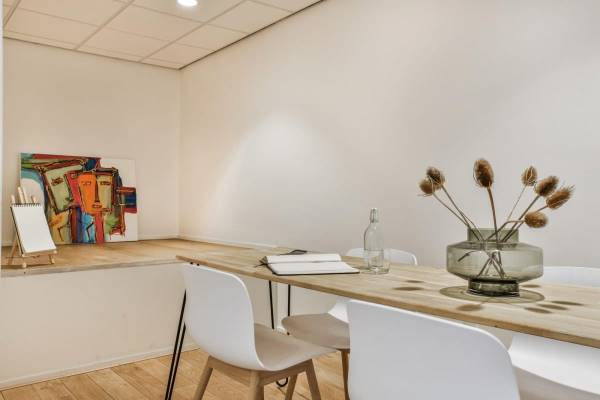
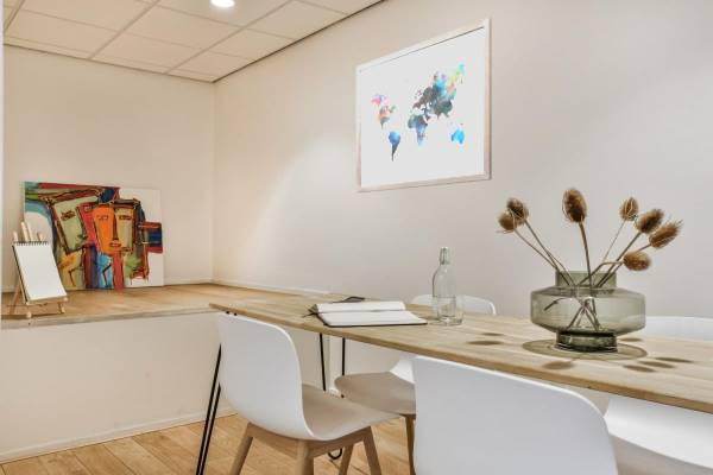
+ wall art [355,17,493,194]
